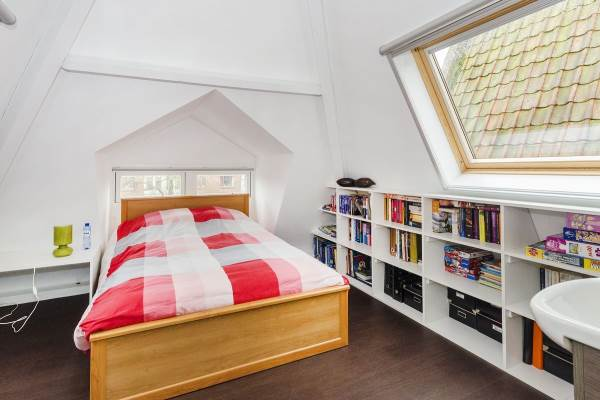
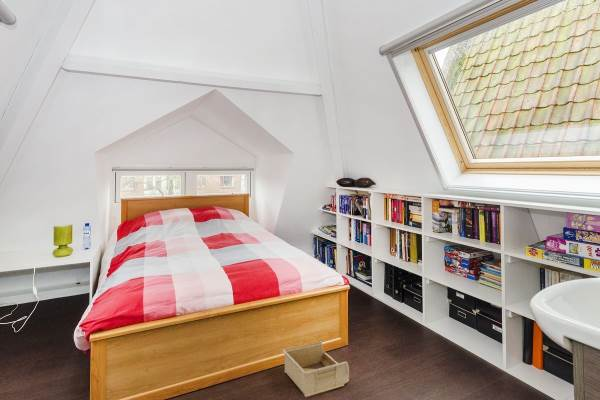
+ storage bin [282,341,350,398]
